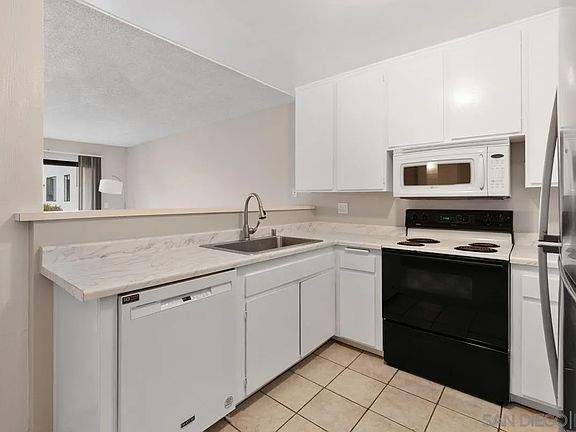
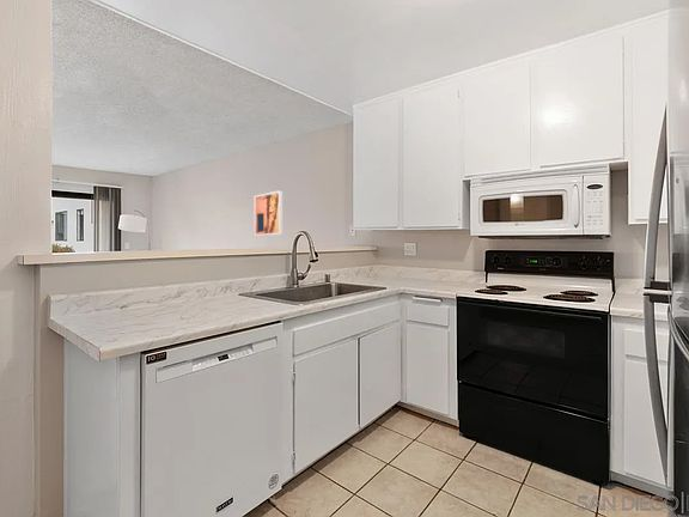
+ wall art [254,189,283,237]
